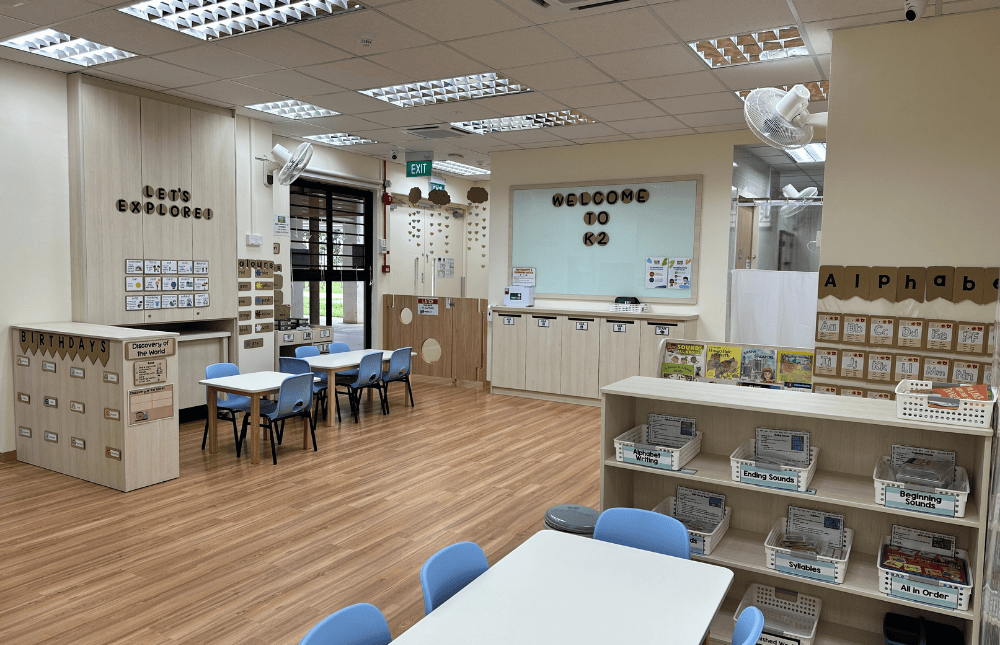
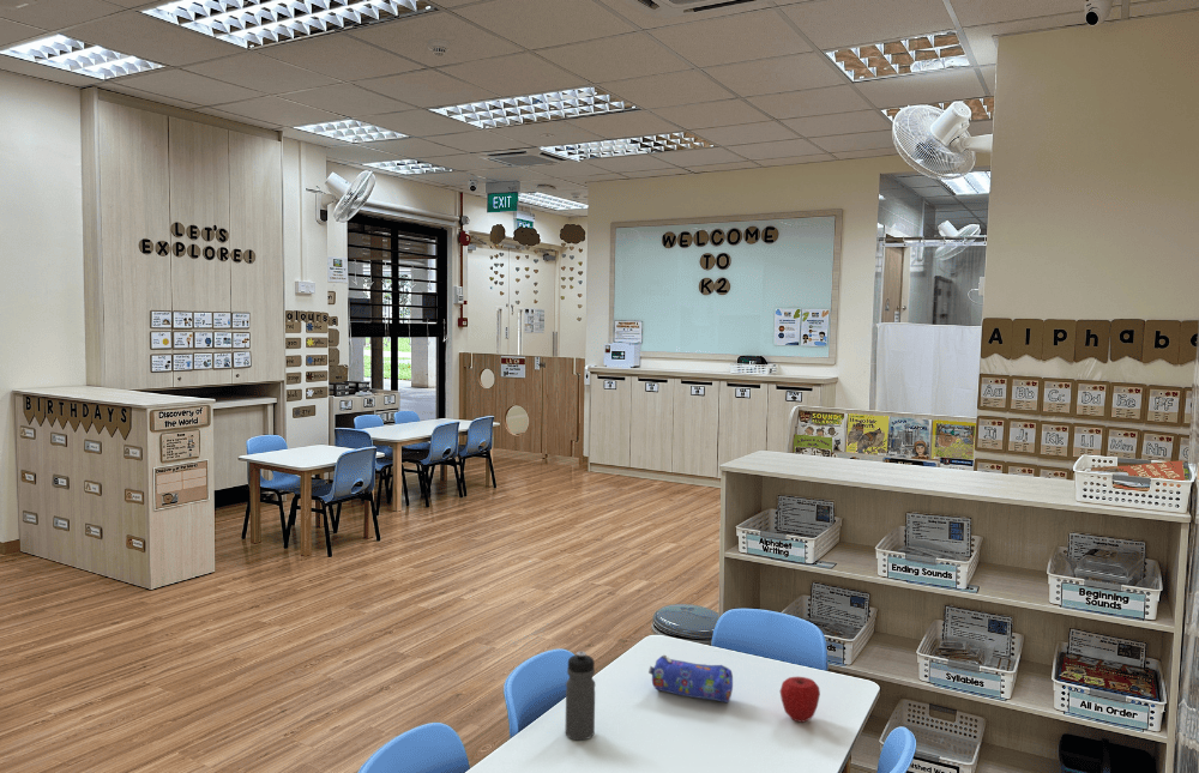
+ pencil case [647,654,734,703]
+ apple [779,676,821,723]
+ water bottle [564,651,596,741]
